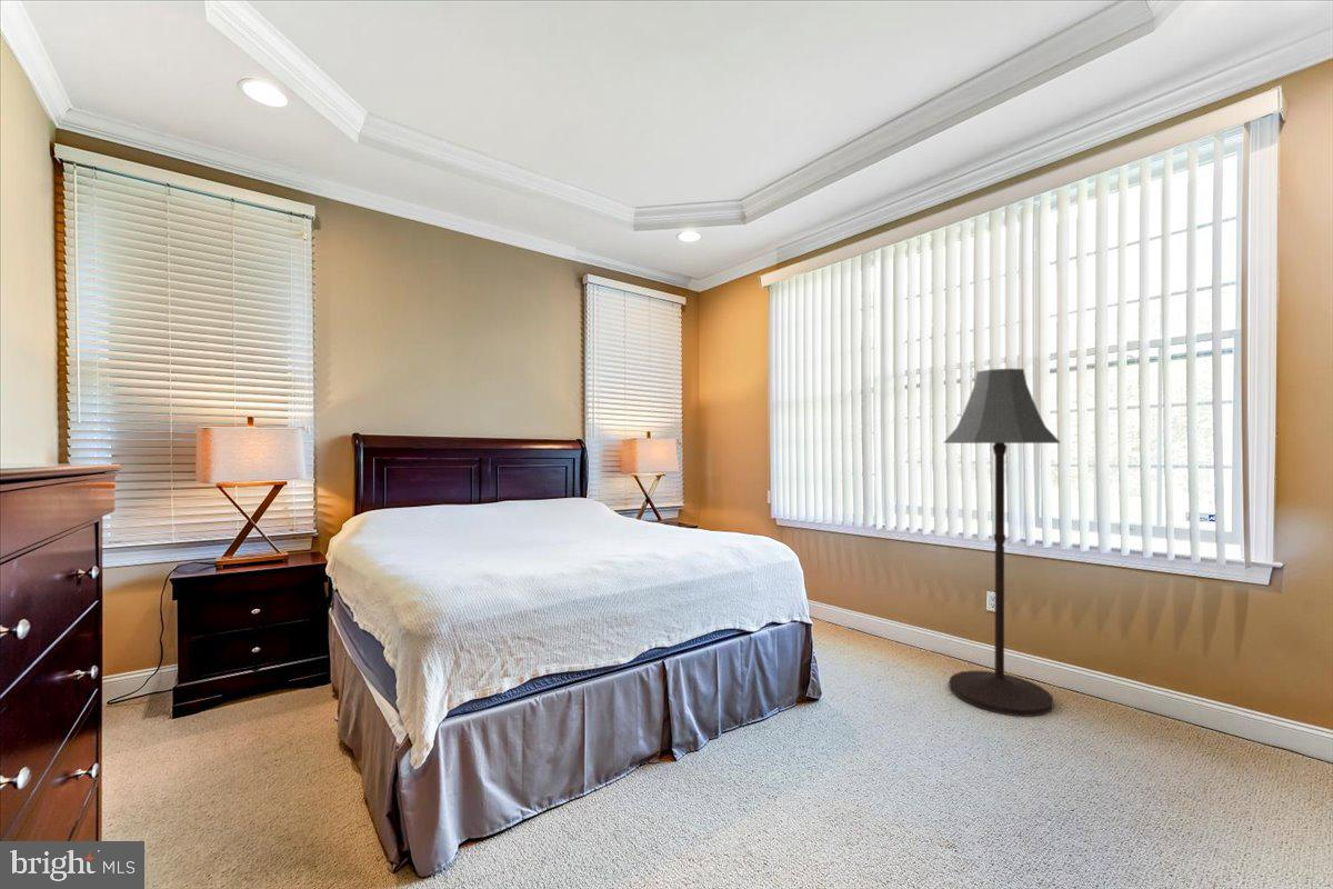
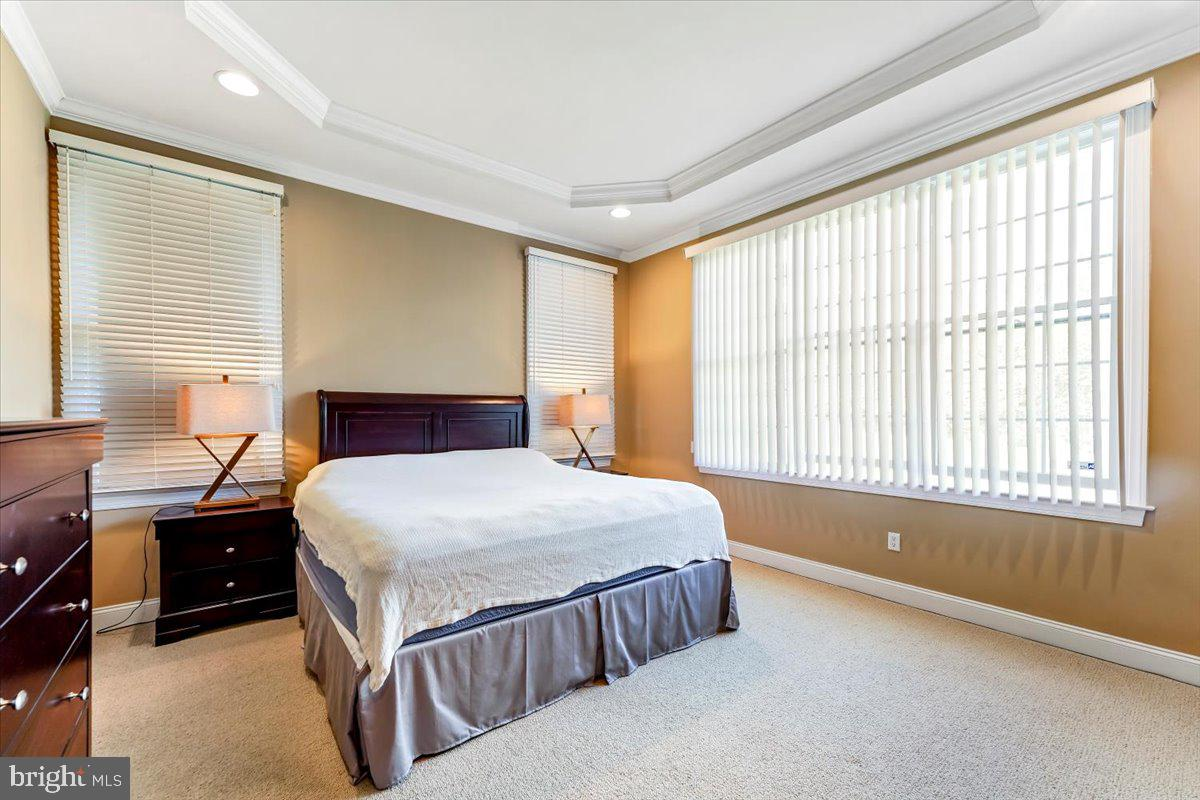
- floor lamp [943,368,1061,718]
